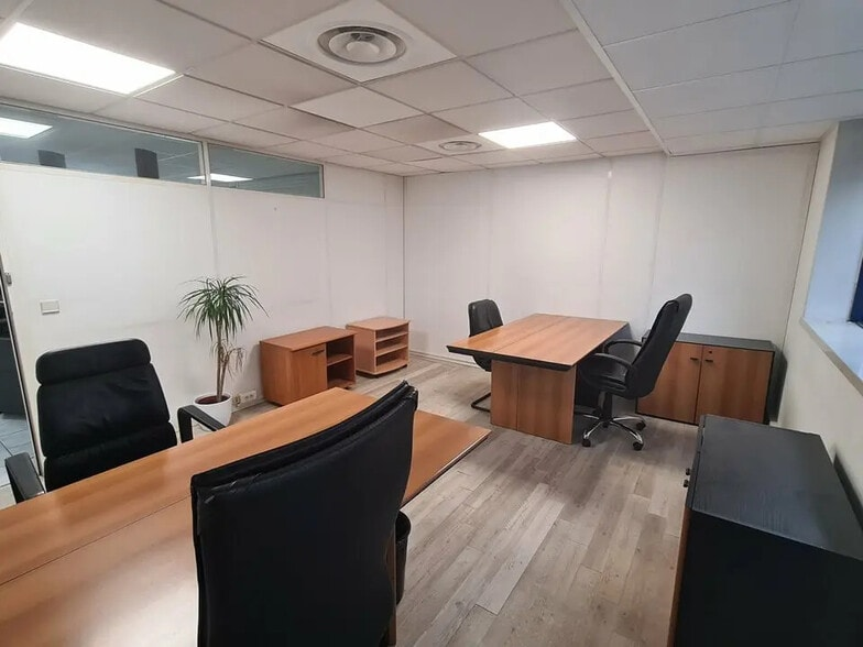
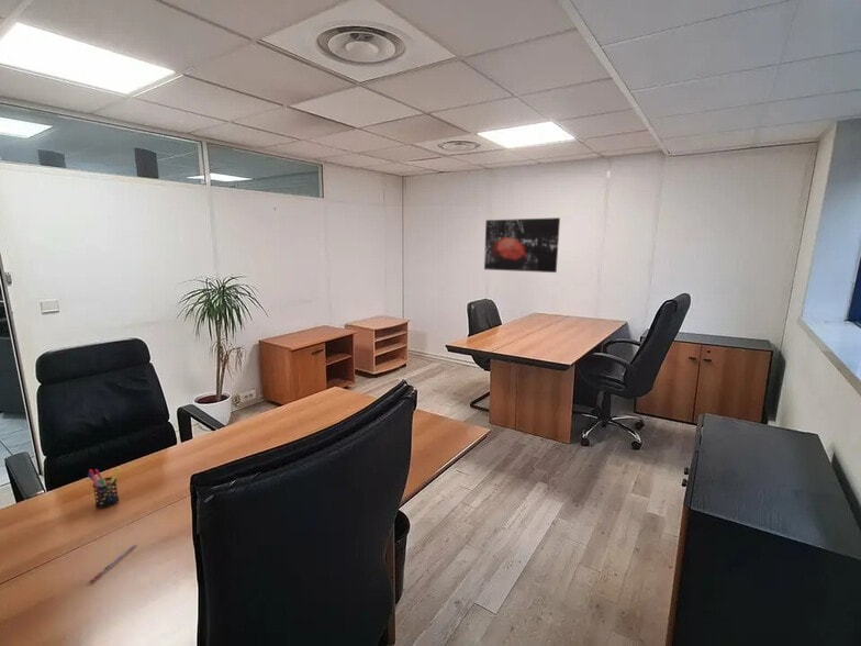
+ wall art [483,216,561,274]
+ pen [88,543,137,583]
+ pen holder [86,467,121,509]
